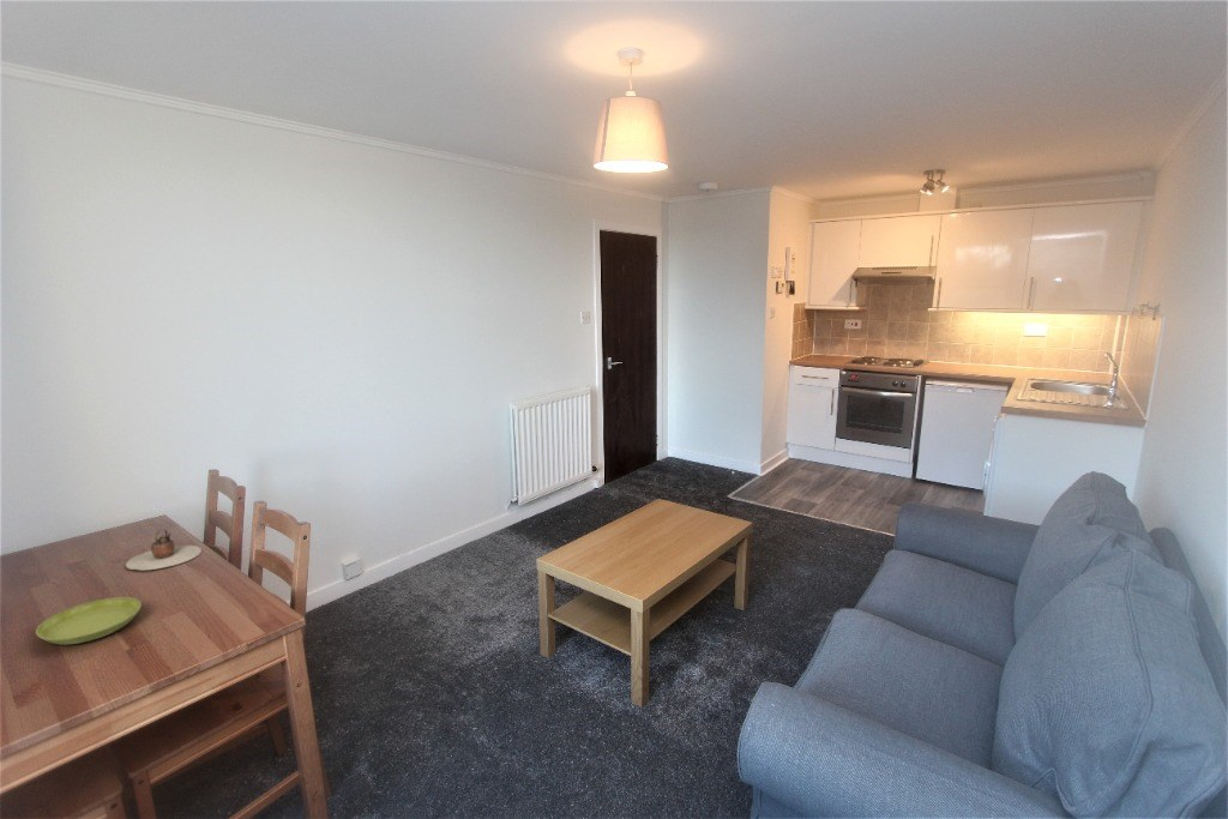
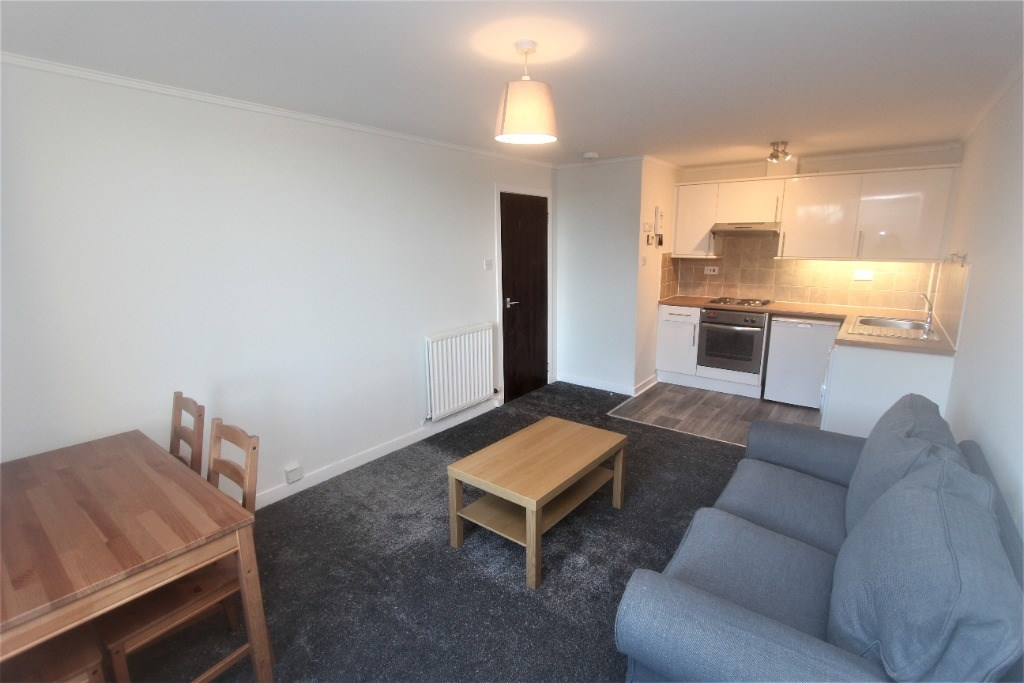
- saucer [35,596,143,645]
- teapot [125,529,203,571]
